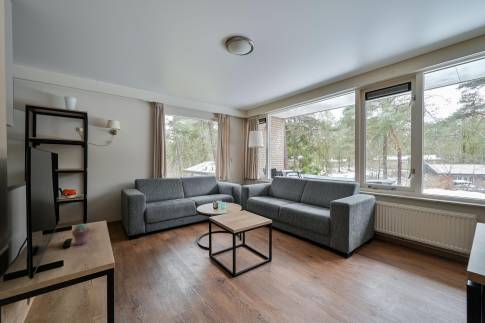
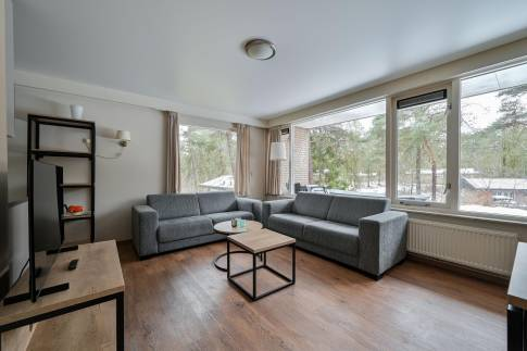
- potted succulent [71,223,92,246]
